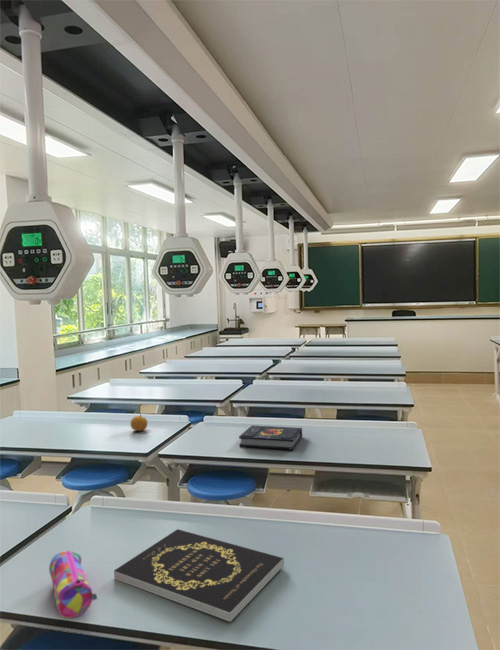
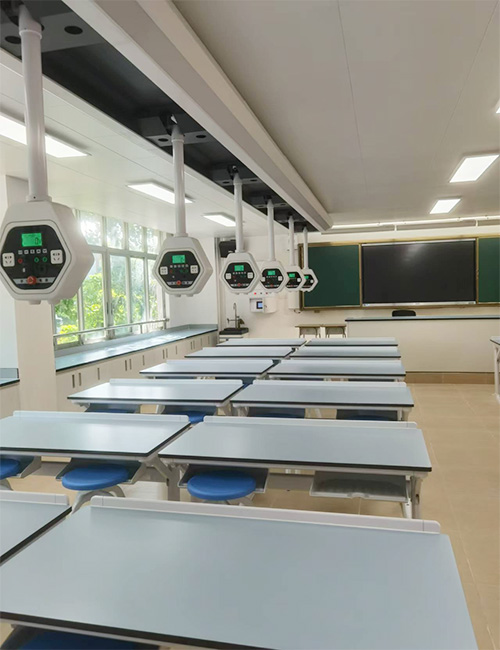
- book [238,424,303,451]
- pencil case [48,550,98,619]
- fruit [130,413,149,432]
- book [113,528,285,623]
